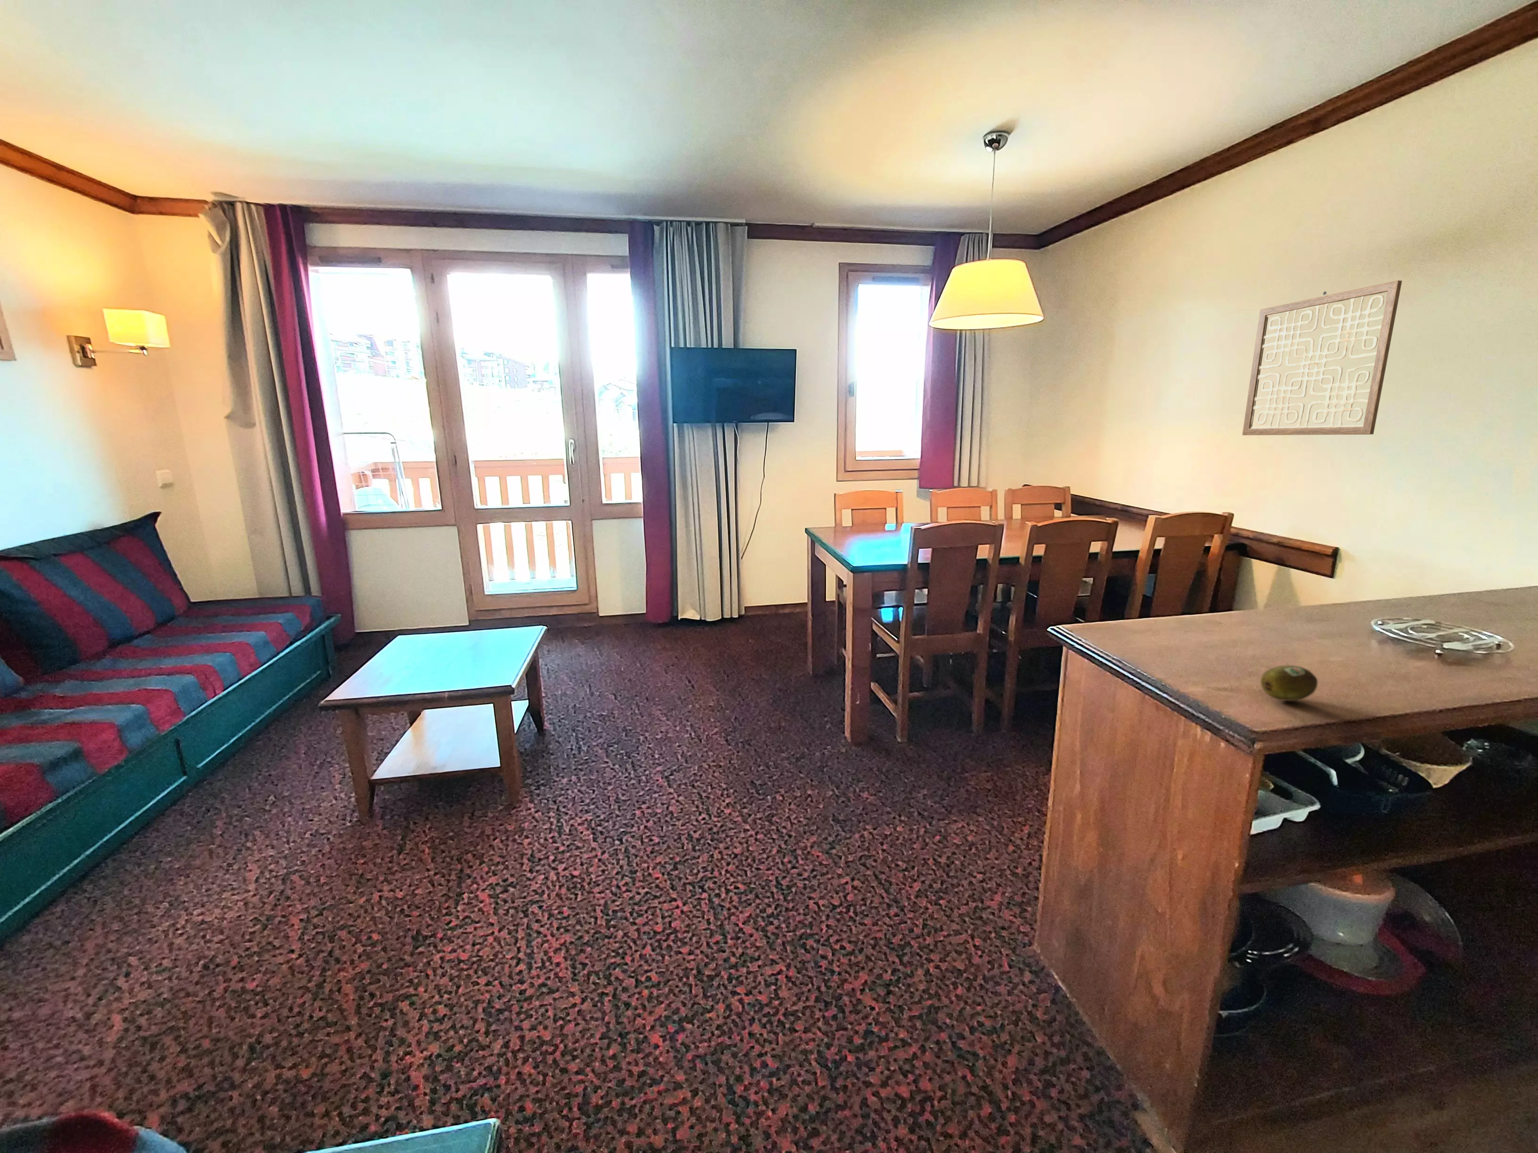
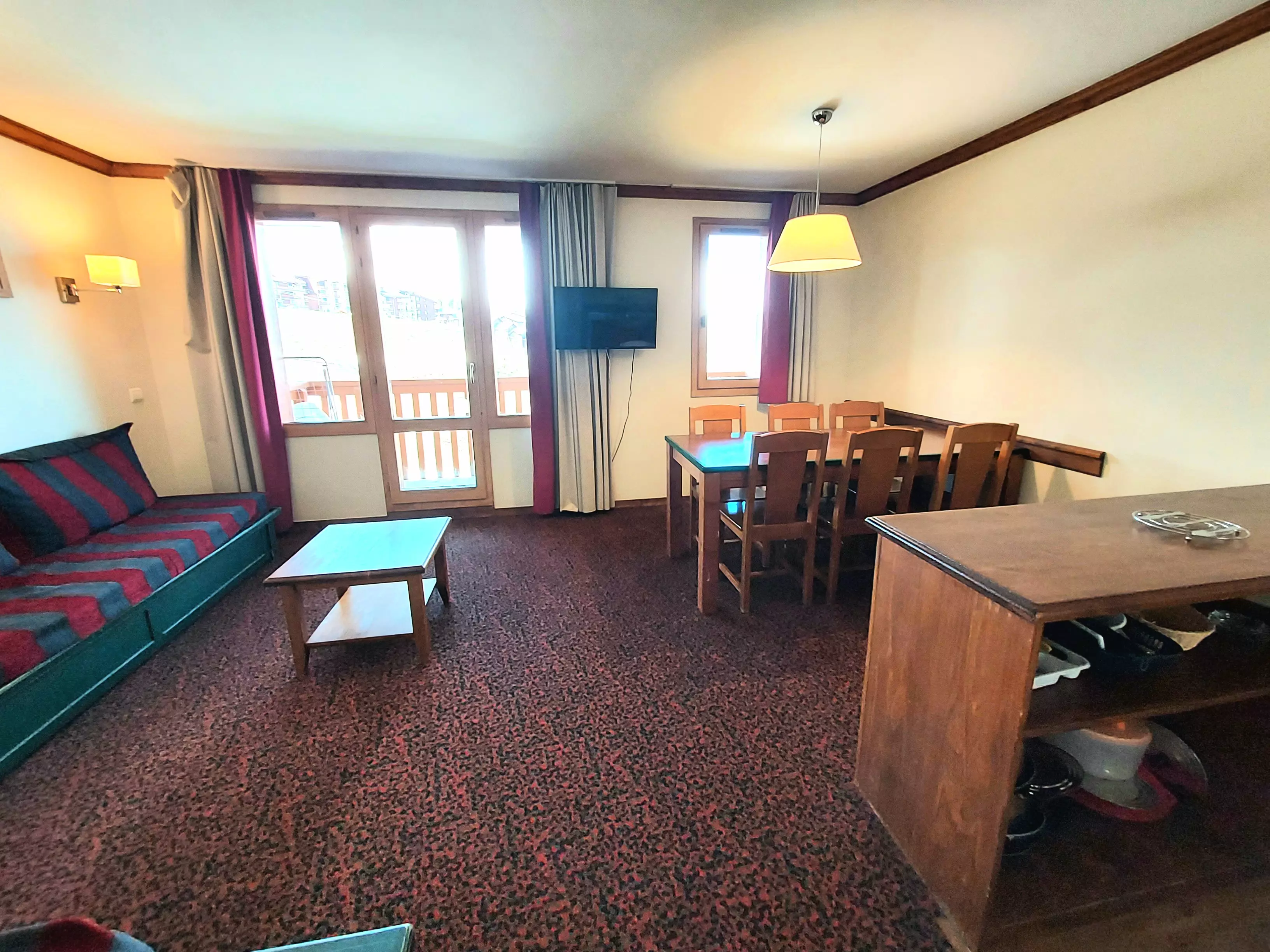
- fruit [1259,665,1318,701]
- wall art [1241,280,1402,436]
